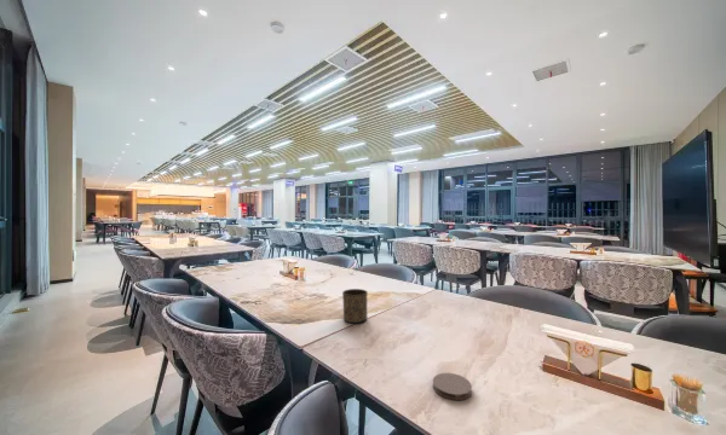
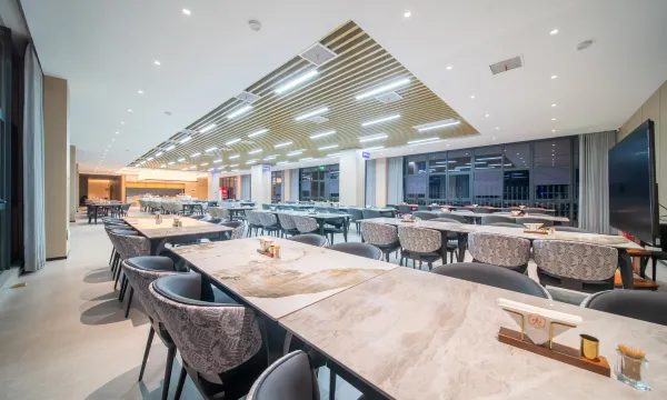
- cup [341,288,369,324]
- coaster [432,372,473,401]
